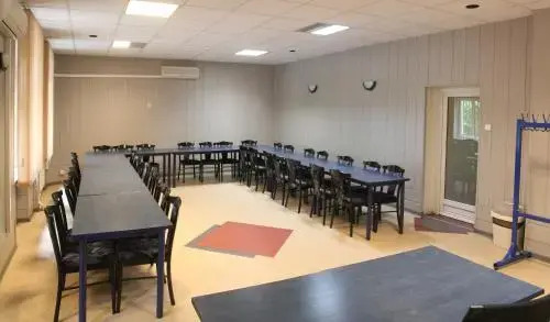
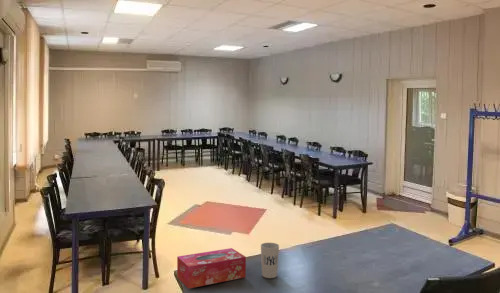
+ cup [260,242,280,279]
+ tissue box [176,247,247,290]
